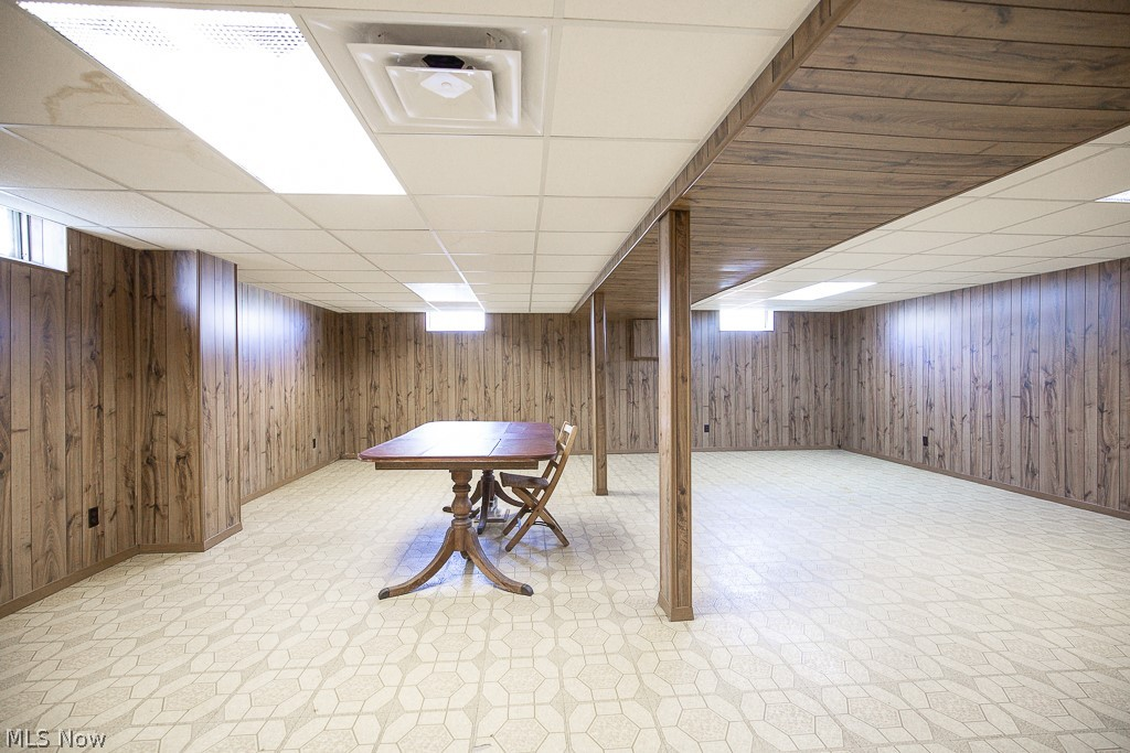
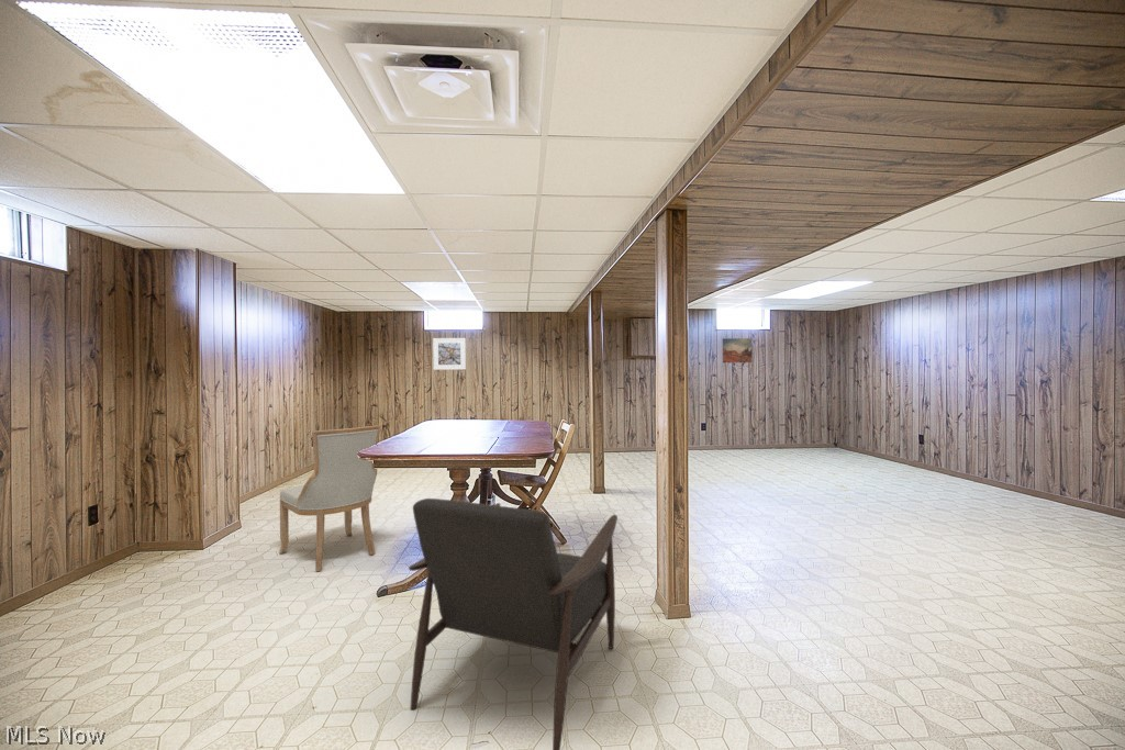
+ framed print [432,337,467,371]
+ chair [408,497,619,750]
+ wall art [722,337,753,363]
+ chair [278,424,381,572]
